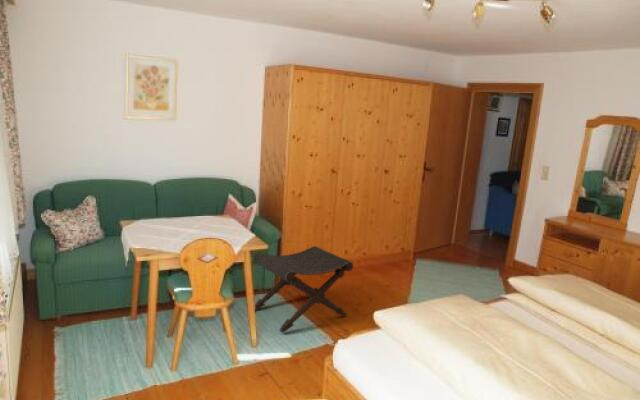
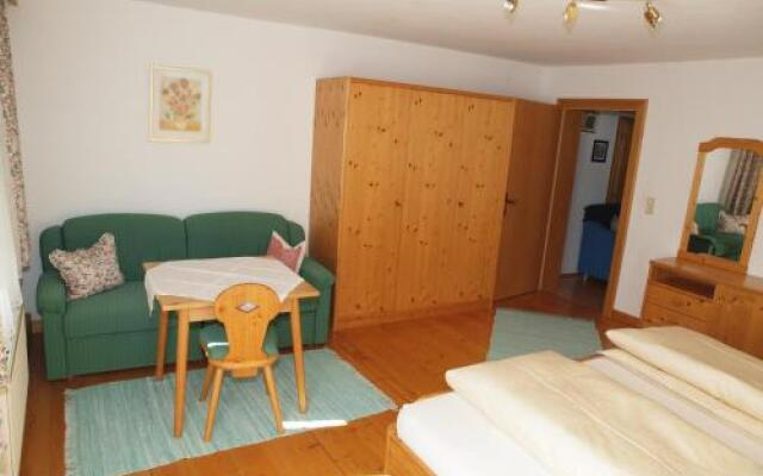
- footstool [252,245,354,334]
